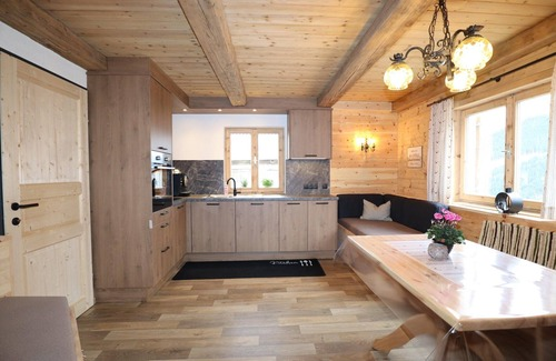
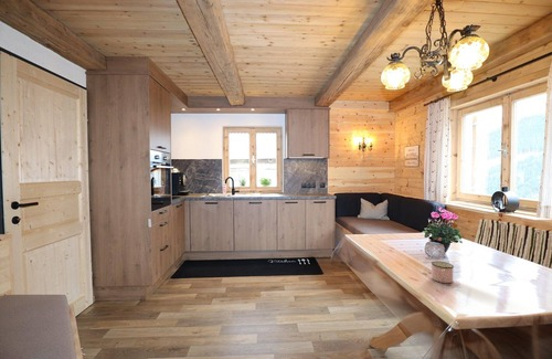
+ mug [431,261,455,284]
